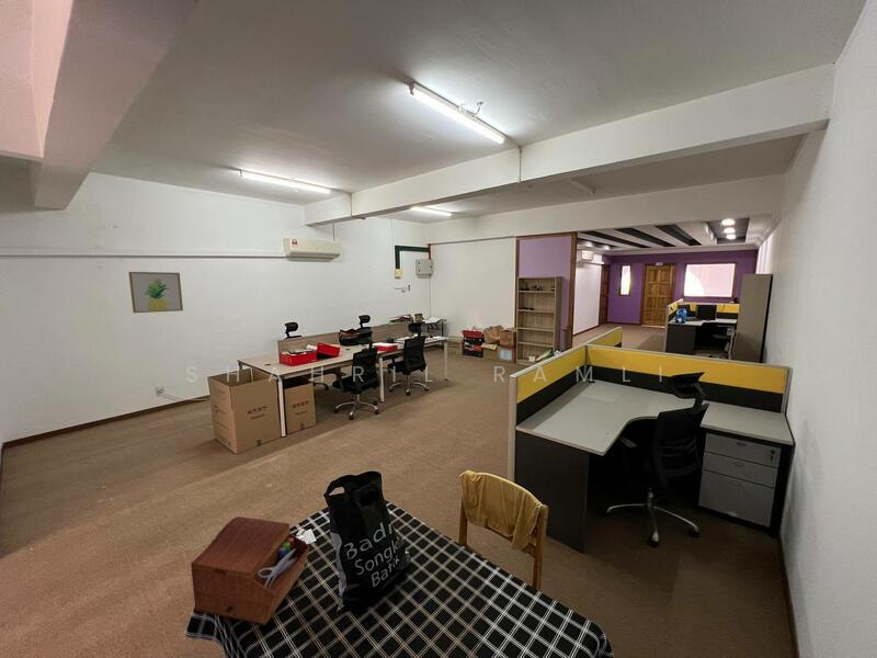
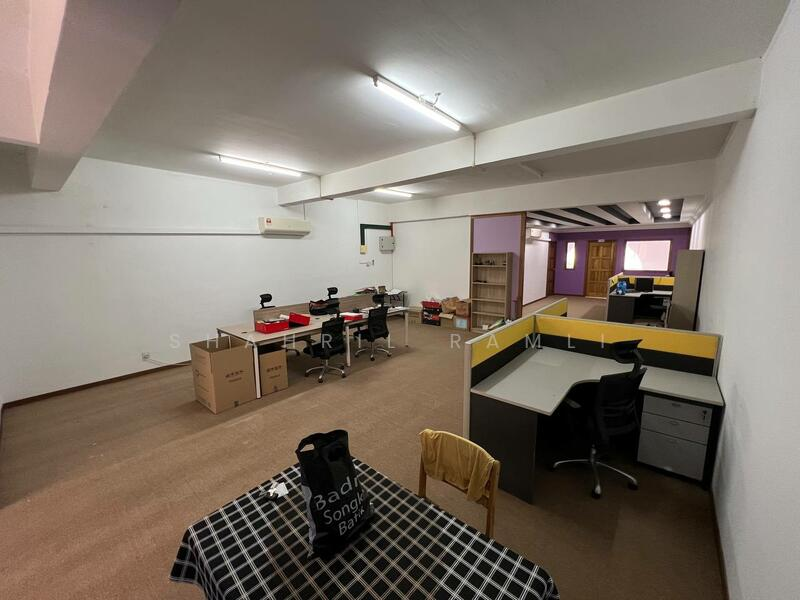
- sewing box [190,515,311,626]
- wall art [128,271,184,314]
